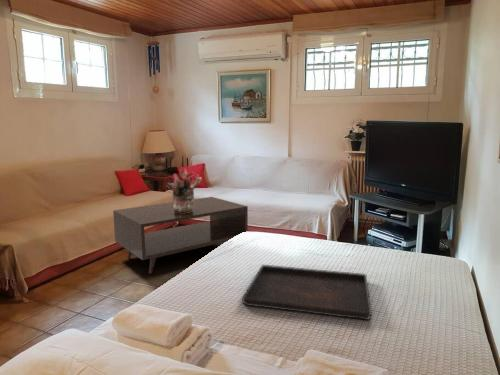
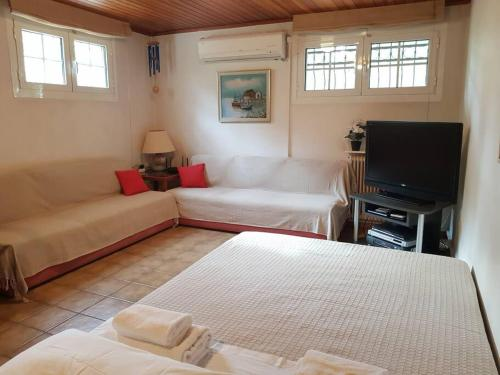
- bouquet [166,167,203,214]
- coffee table [112,196,249,275]
- serving tray [241,264,373,321]
